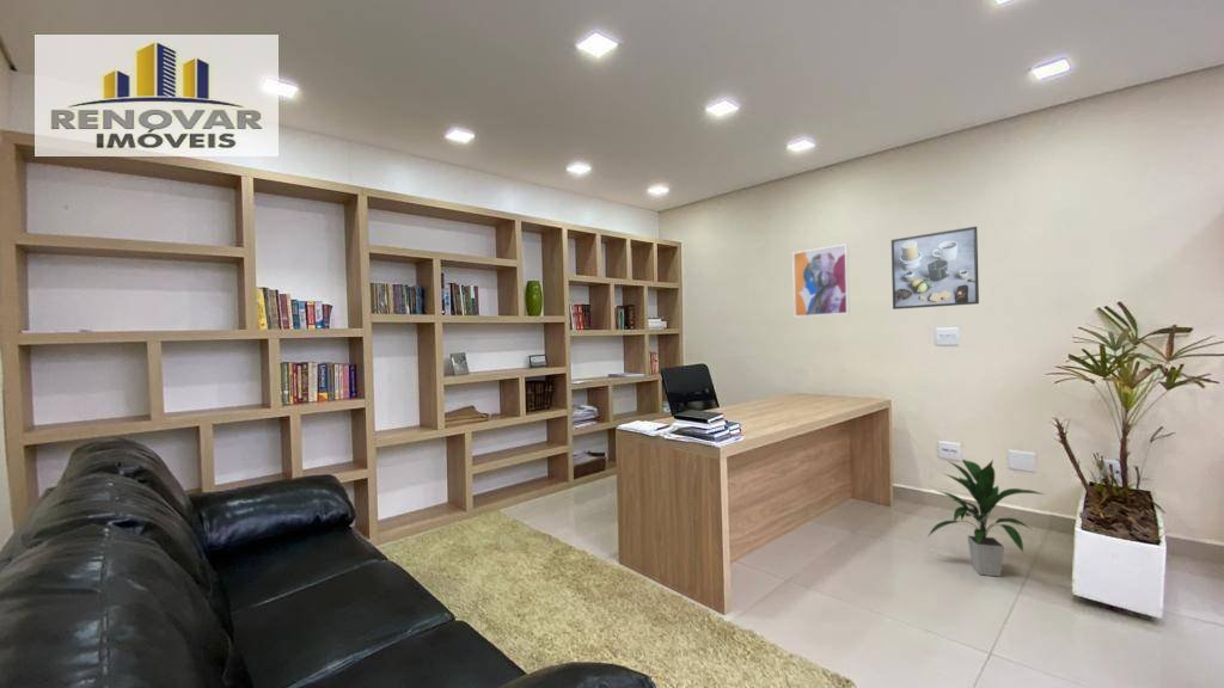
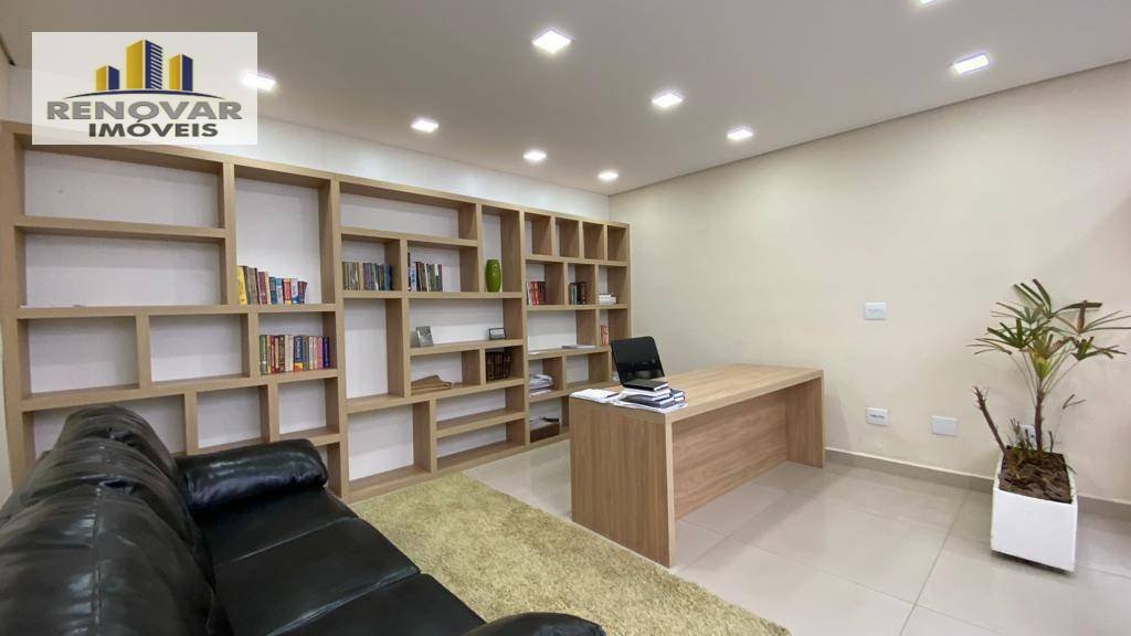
- wall art [791,242,851,318]
- indoor plant [925,457,1045,577]
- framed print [891,226,980,311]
